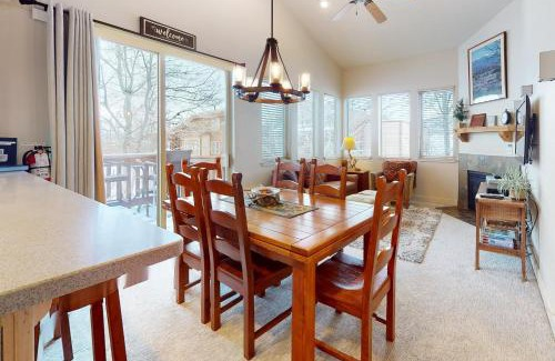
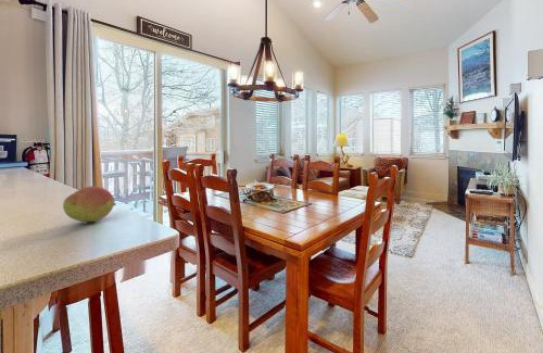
+ fruit [62,185,117,223]
